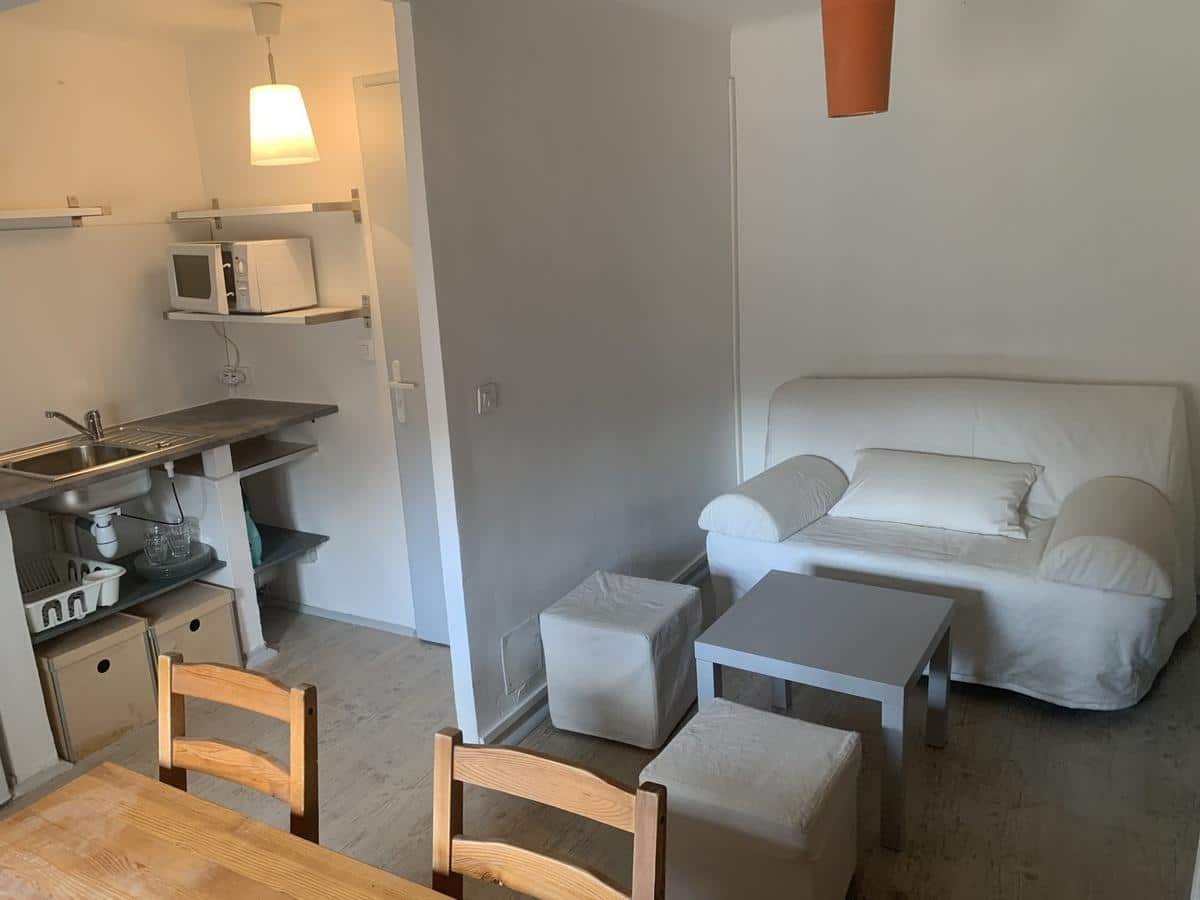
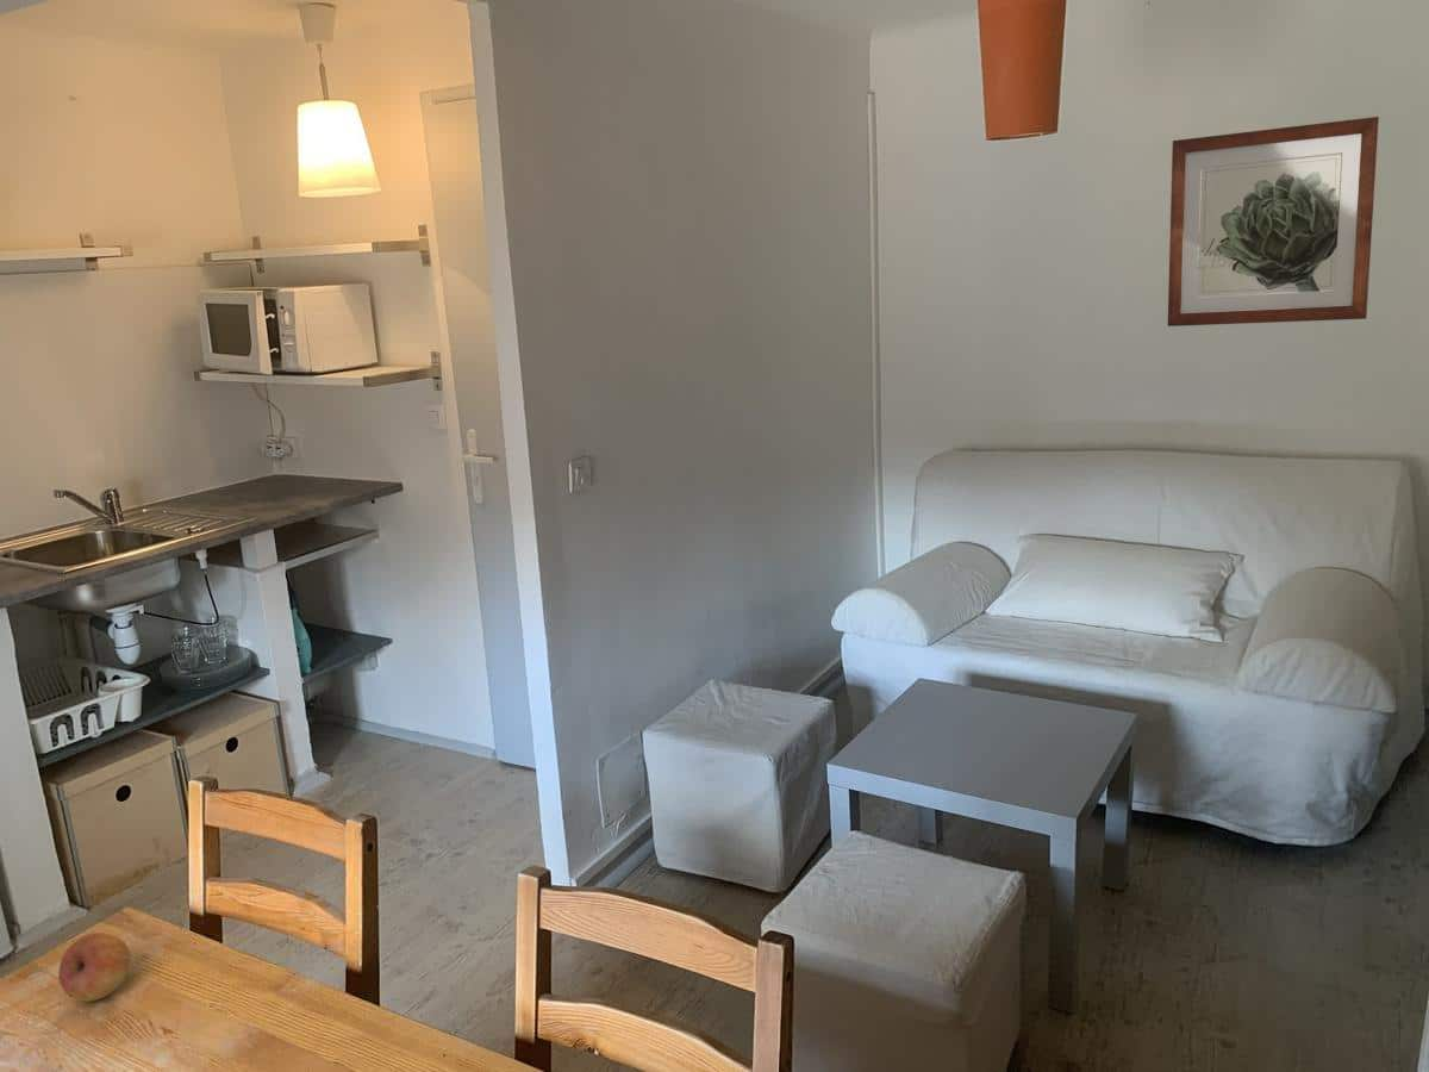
+ wall art [1167,116,1380,328]
+ fruit [57,931,132,1003]
